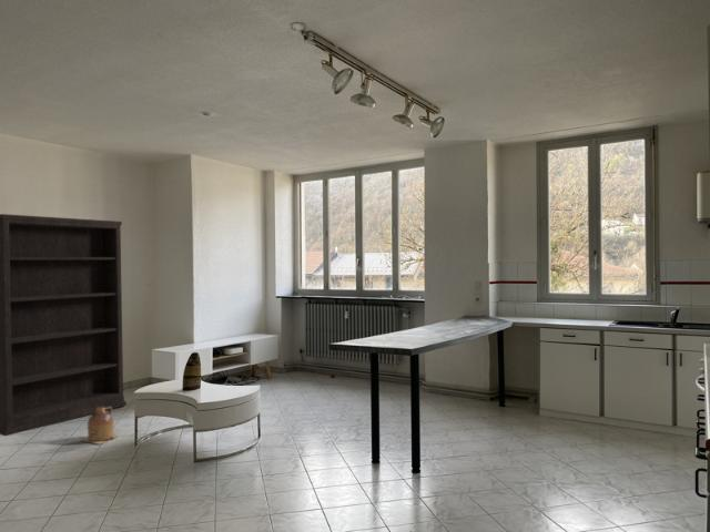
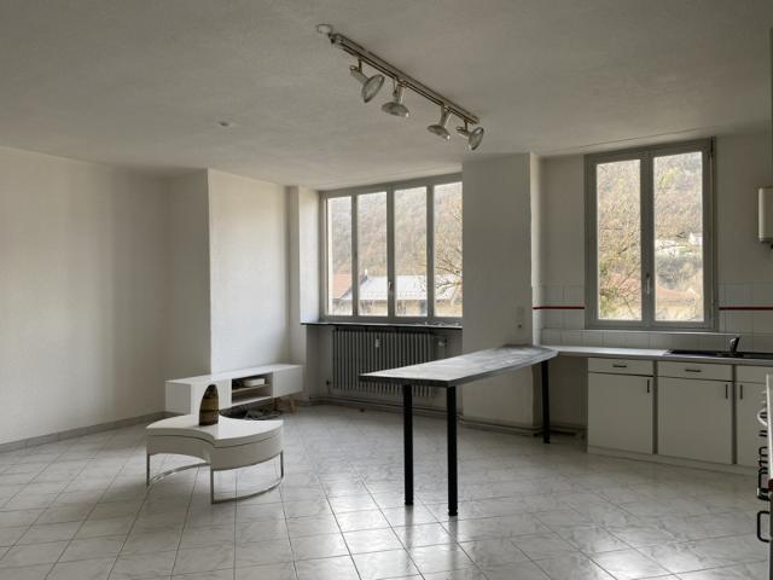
- bookshelf [0,213,128,437]
- ceramic jug [80,407,119,446]
